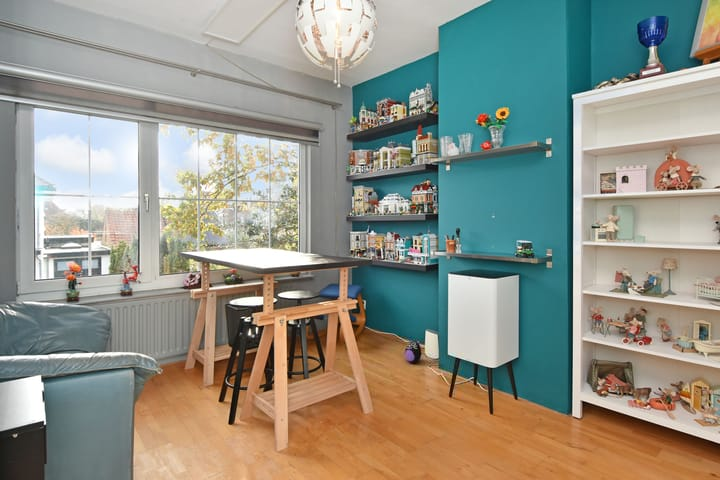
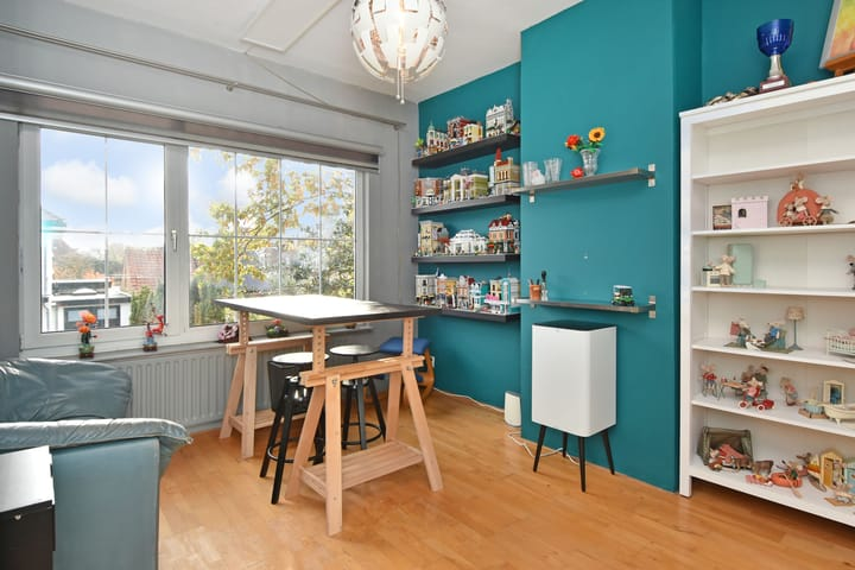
- plush toy [404,339,426,364]
